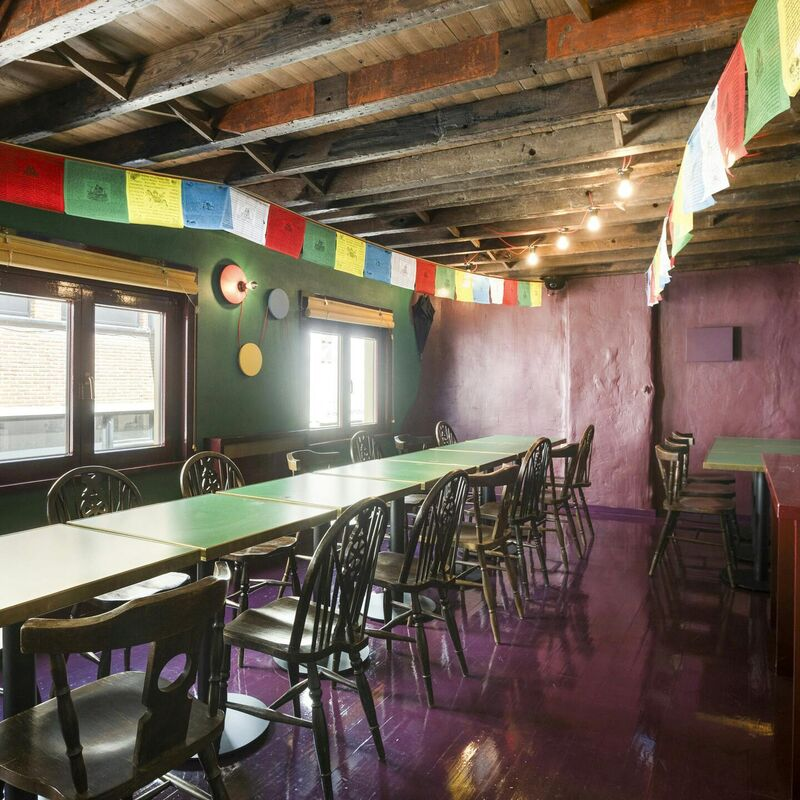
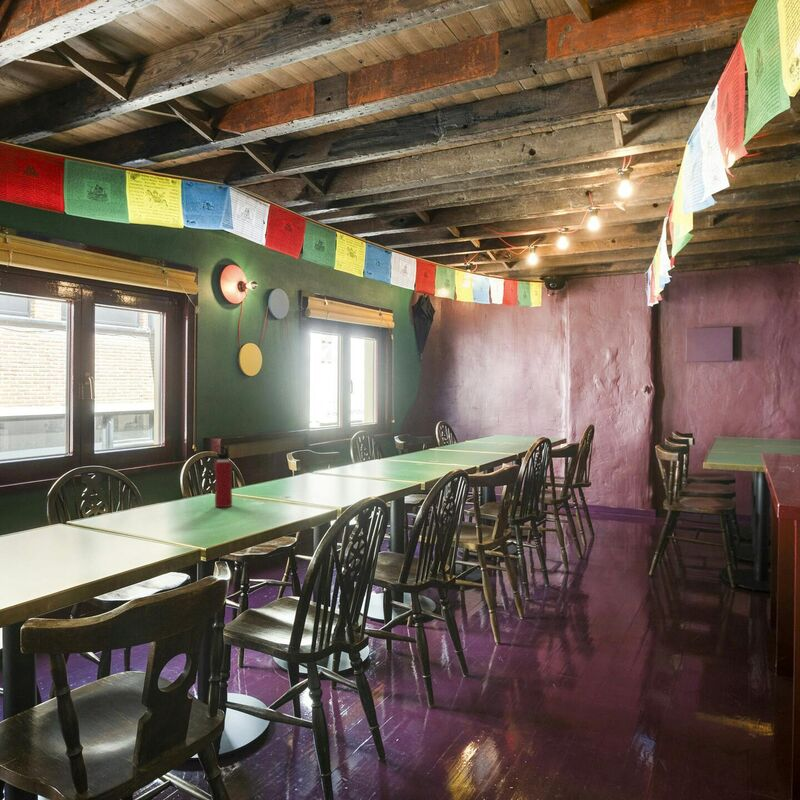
+ water bottle [213,444,233,508]
